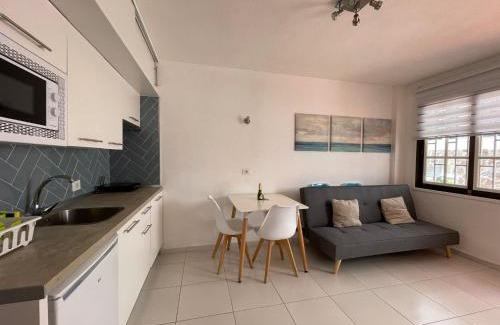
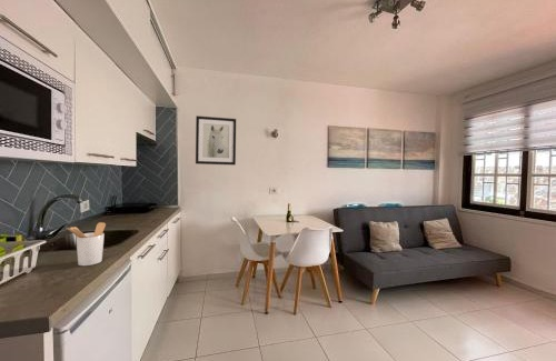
+ wall art [195,116,237,166]
+ utensil holder [67,221,107,267]
